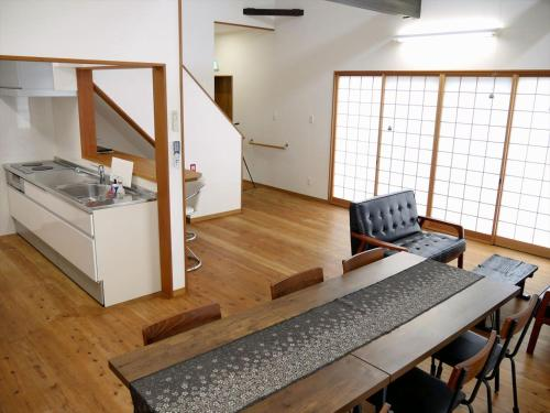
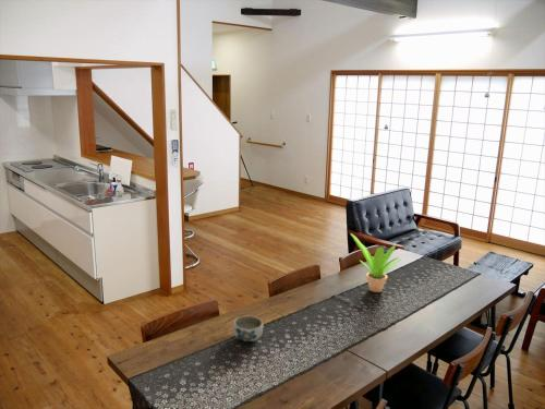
+ bowl [232,315,264,342]
+ potted plant [349,232,402,293]
